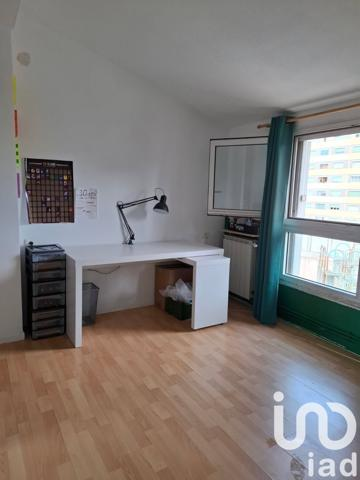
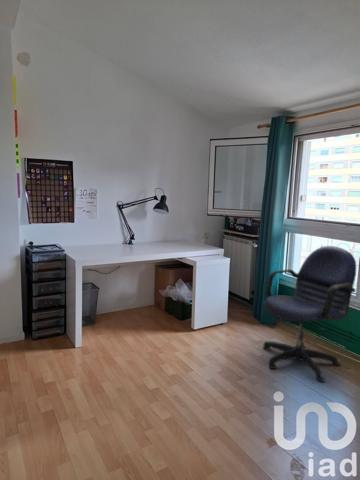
+ office chair [262,245,357,383]
